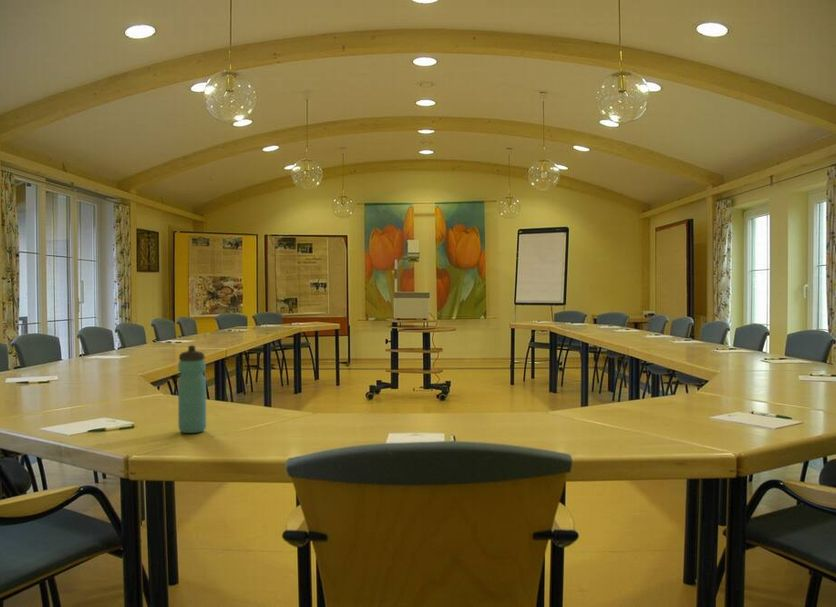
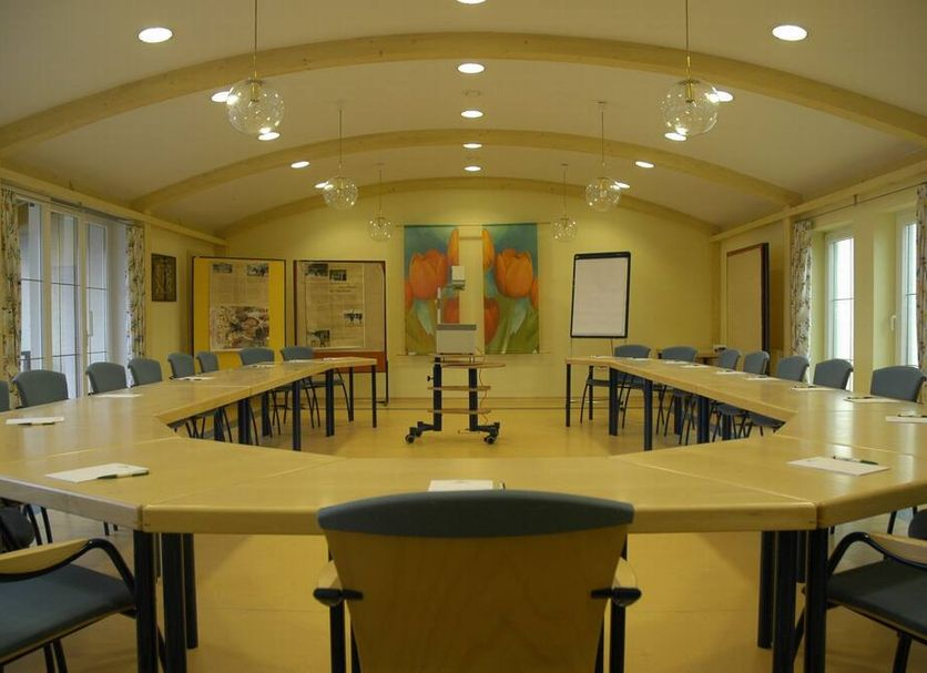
- water bottle [177,344,207,434]
